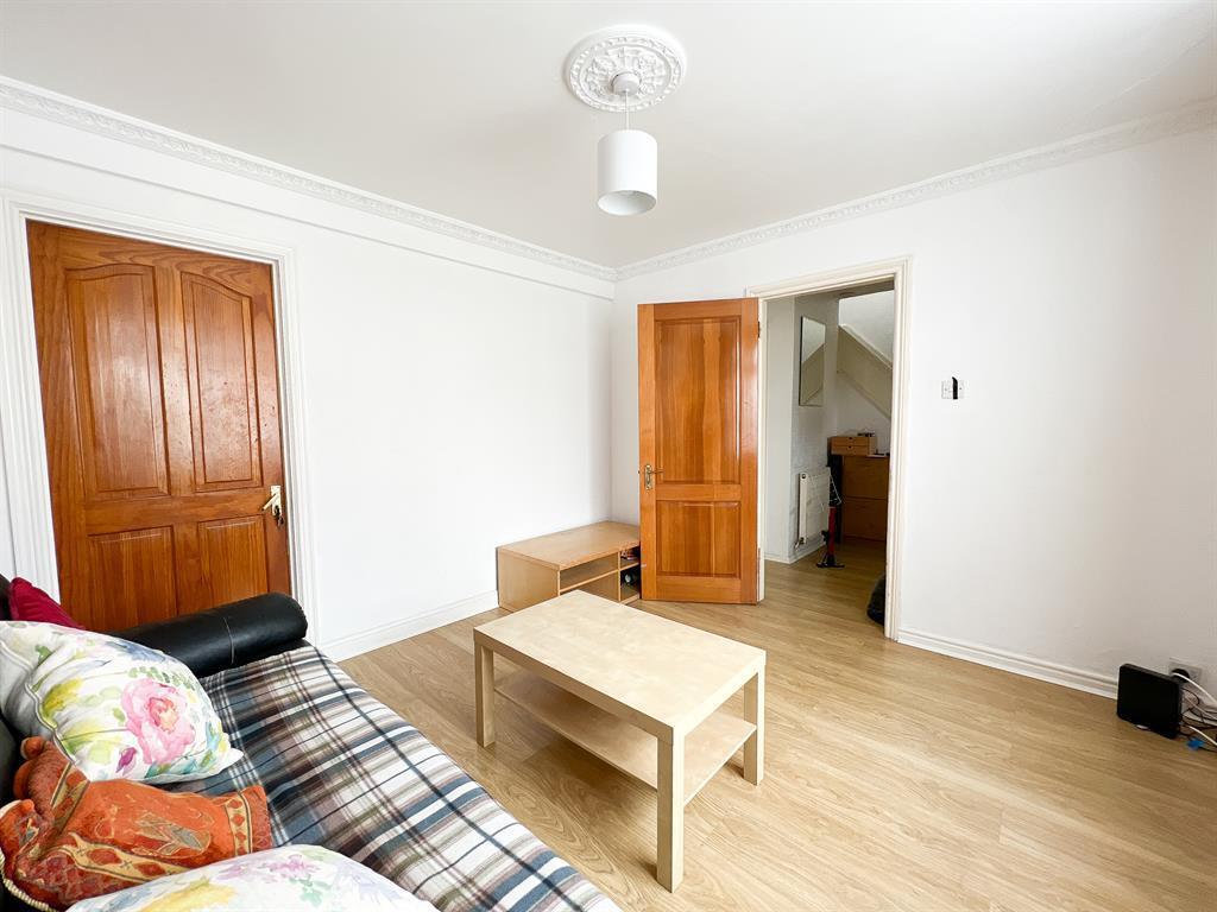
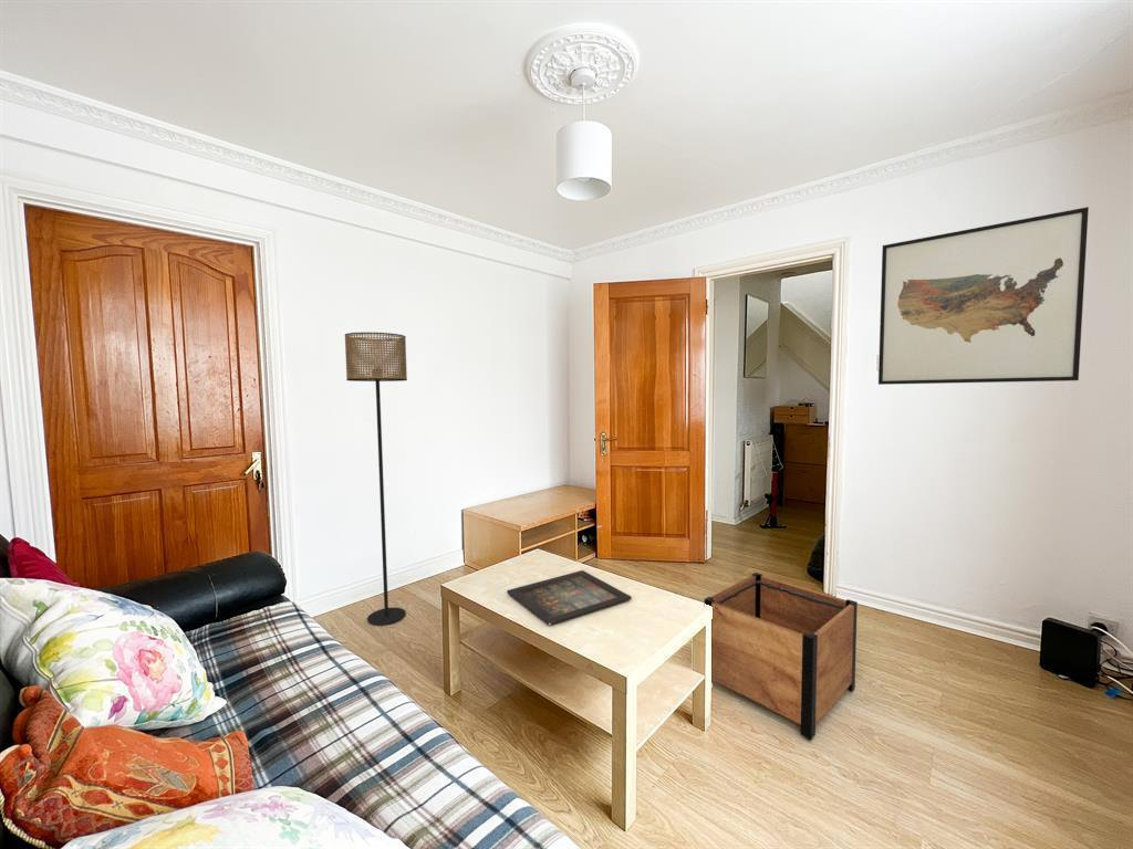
+ icon panel [506,569,633,626]
+ wall art [877,206,1090,386]
+ planter [704,572,859,742]
+ floor lamp [344,332,408,627]
